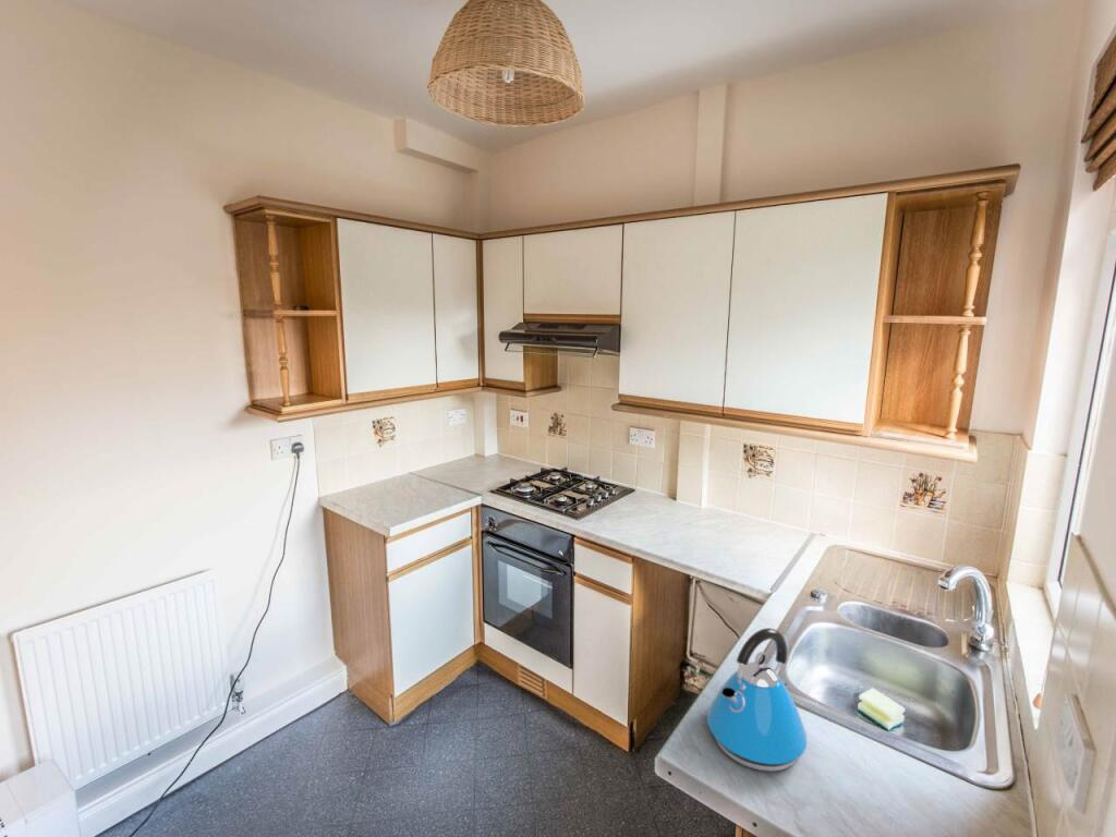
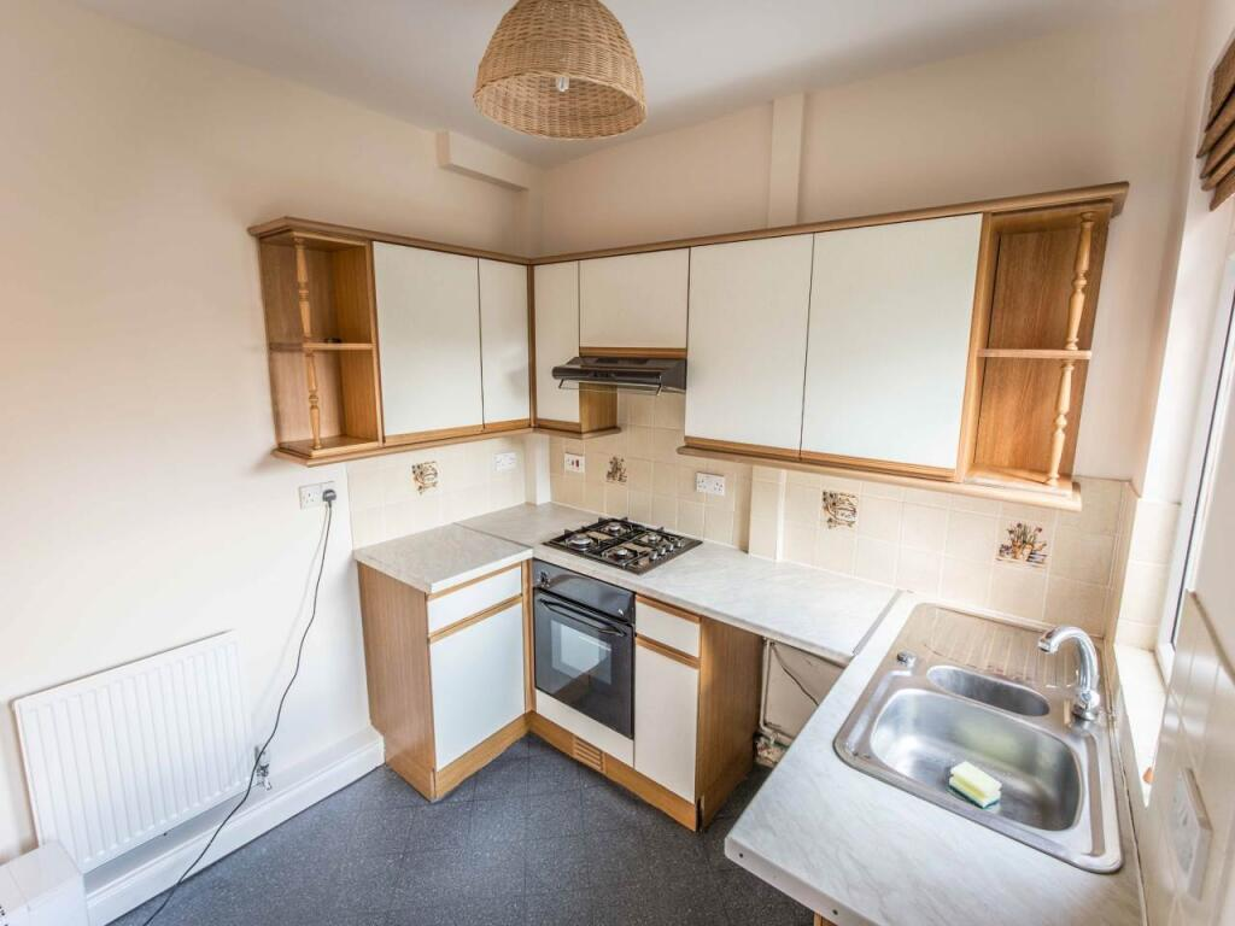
- kettle [706,627,808,773]
